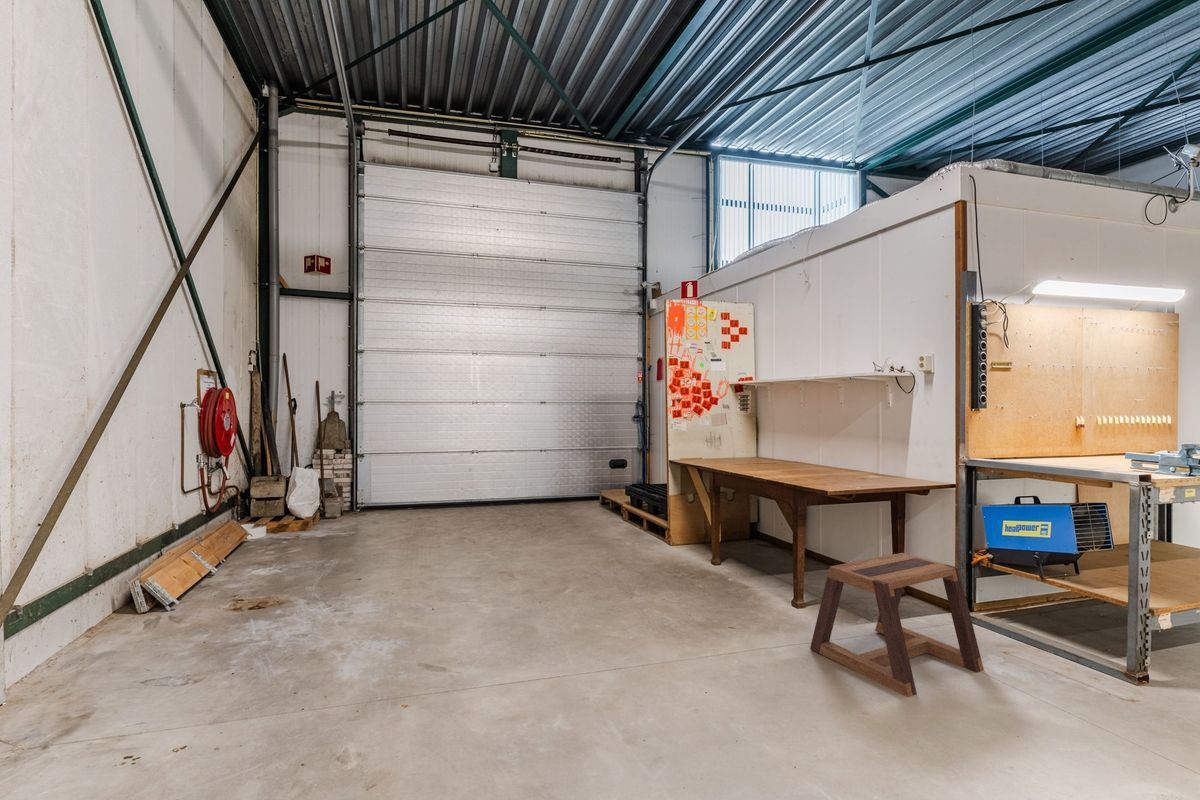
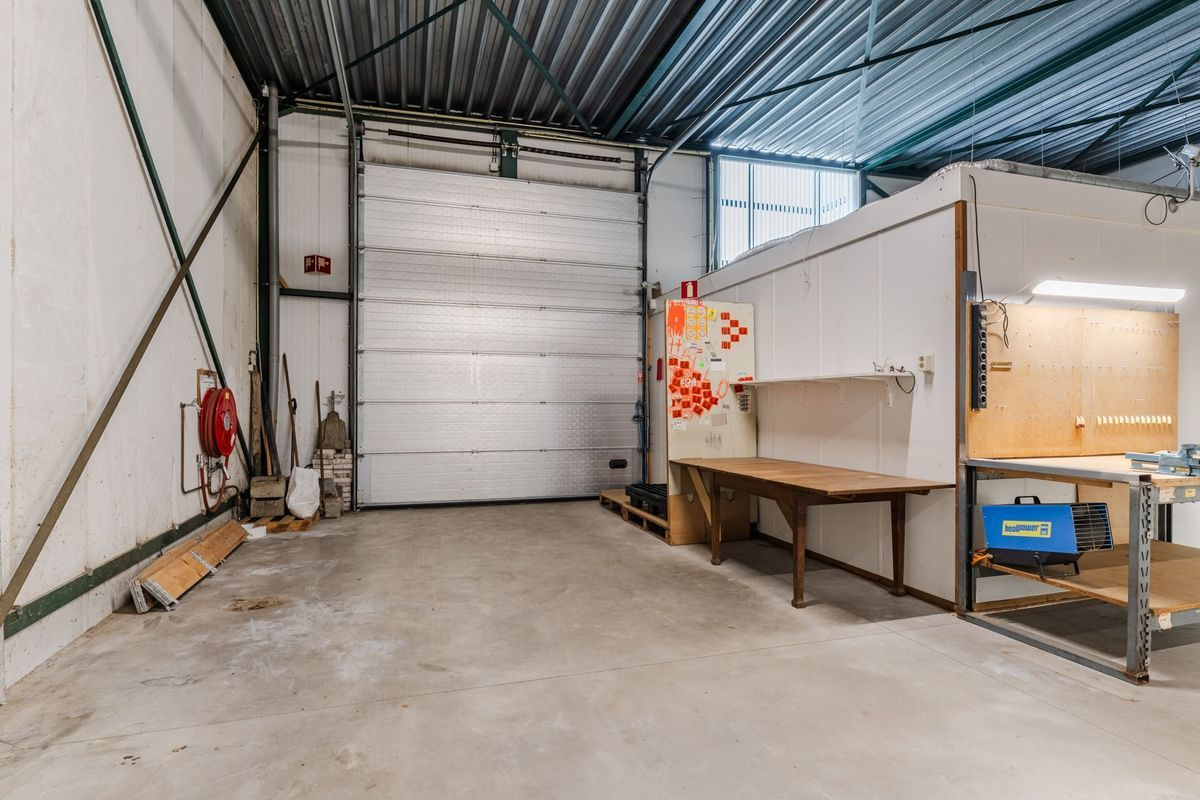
- stool [809,552,985,698]
